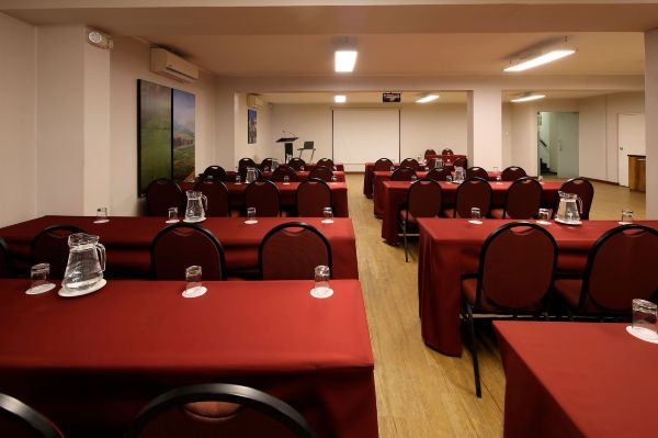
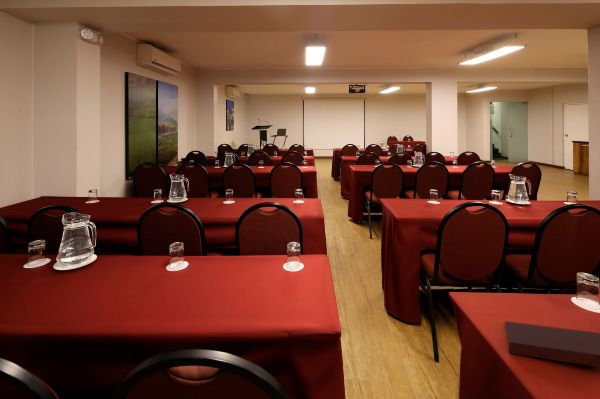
+ notebook [504,320,600,368]
